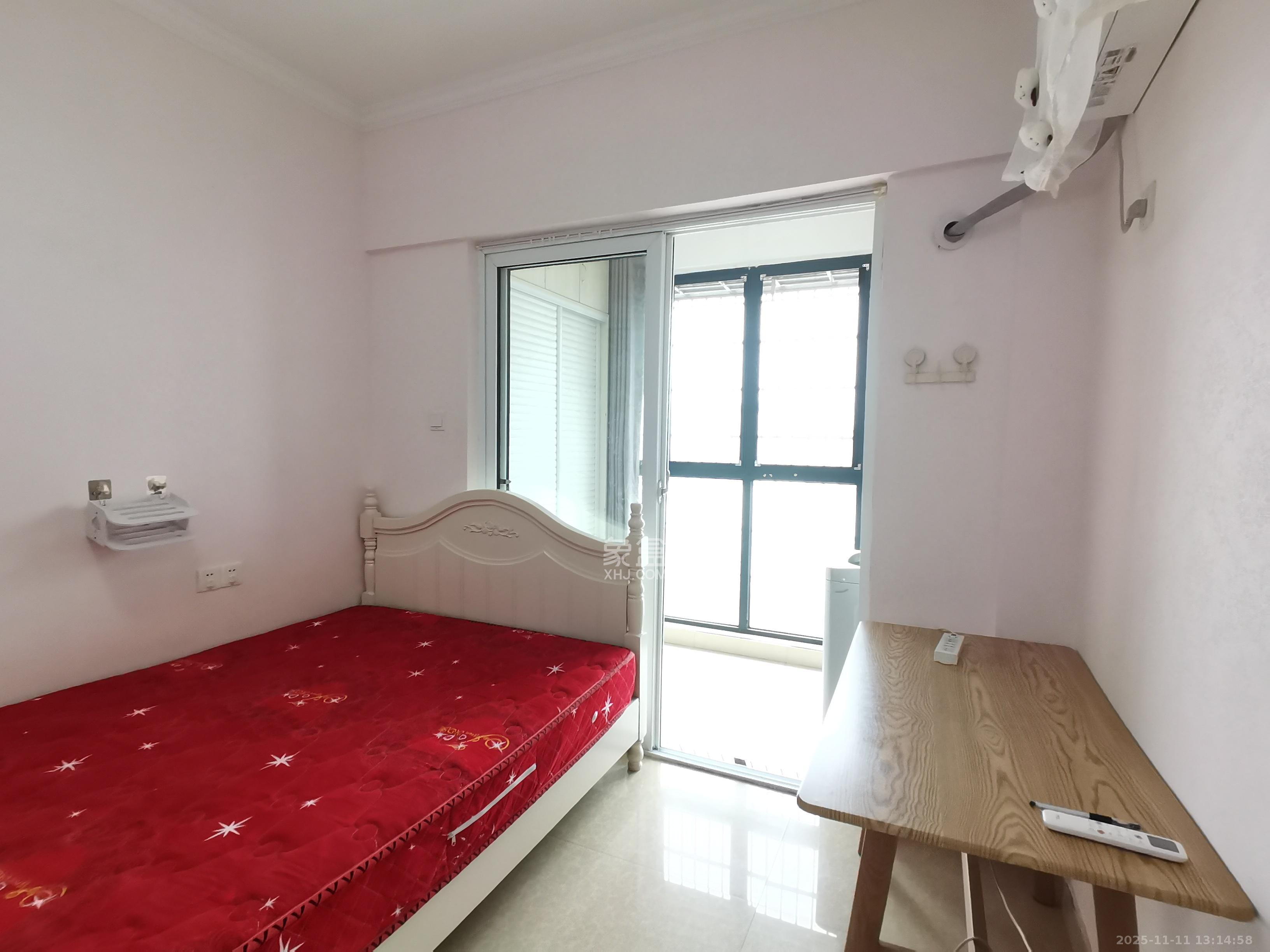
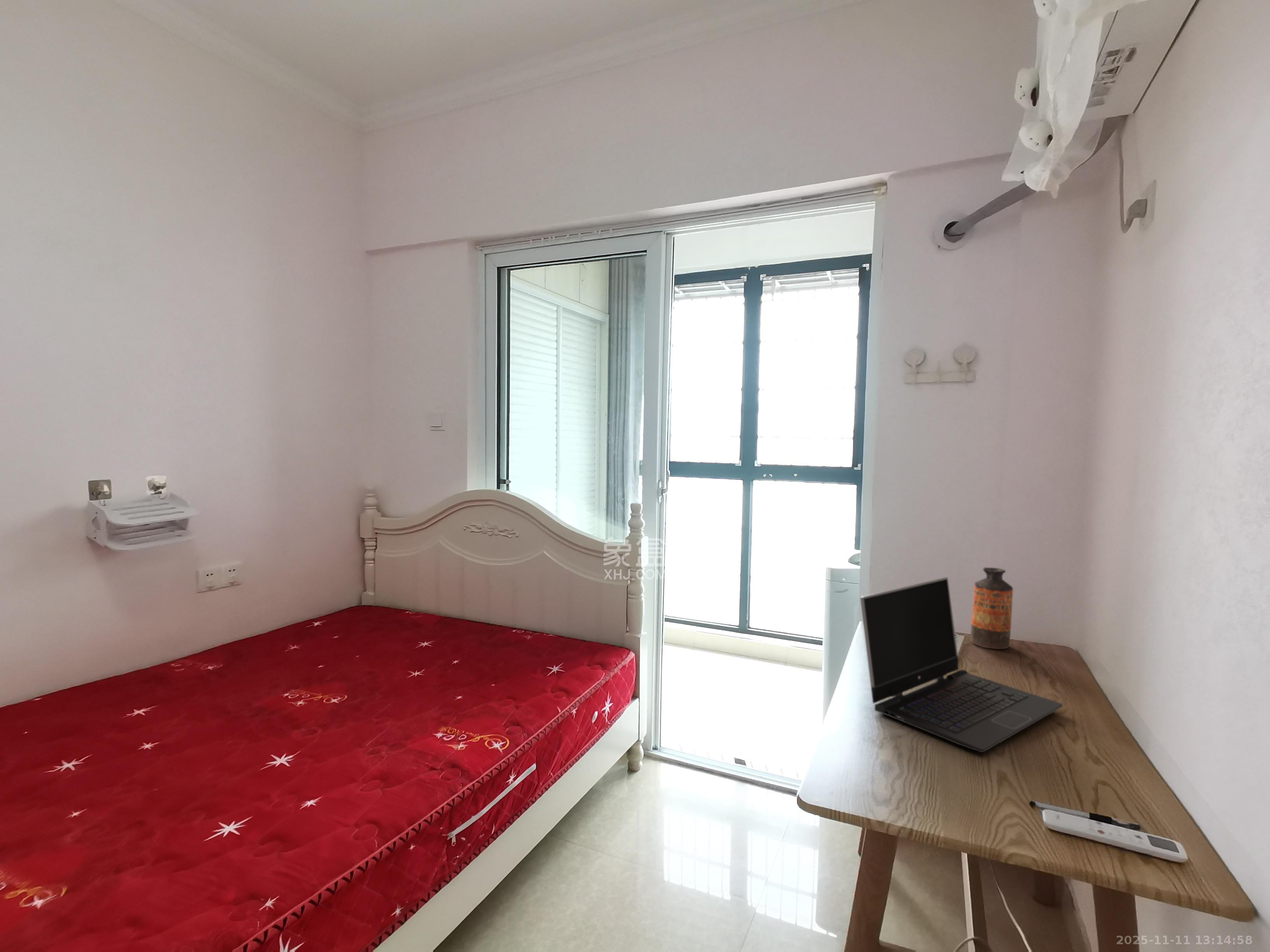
+ bottle [970,567,1013,649]
+ laptop computer [860,577,1063,752]
